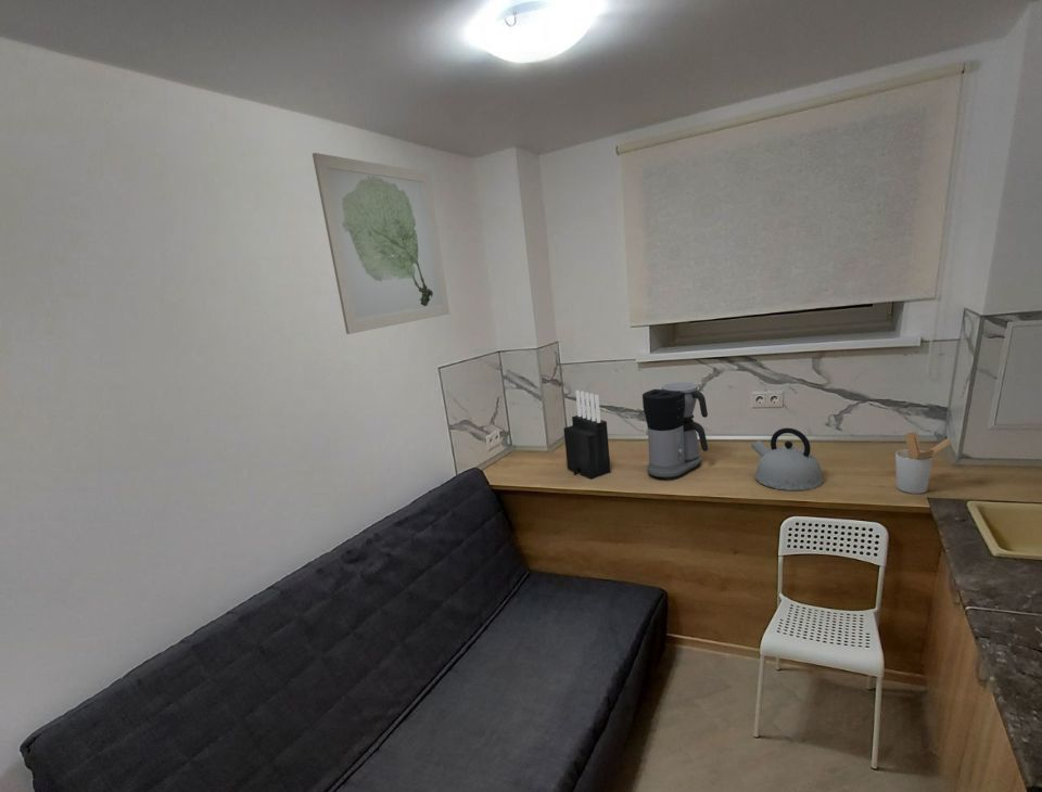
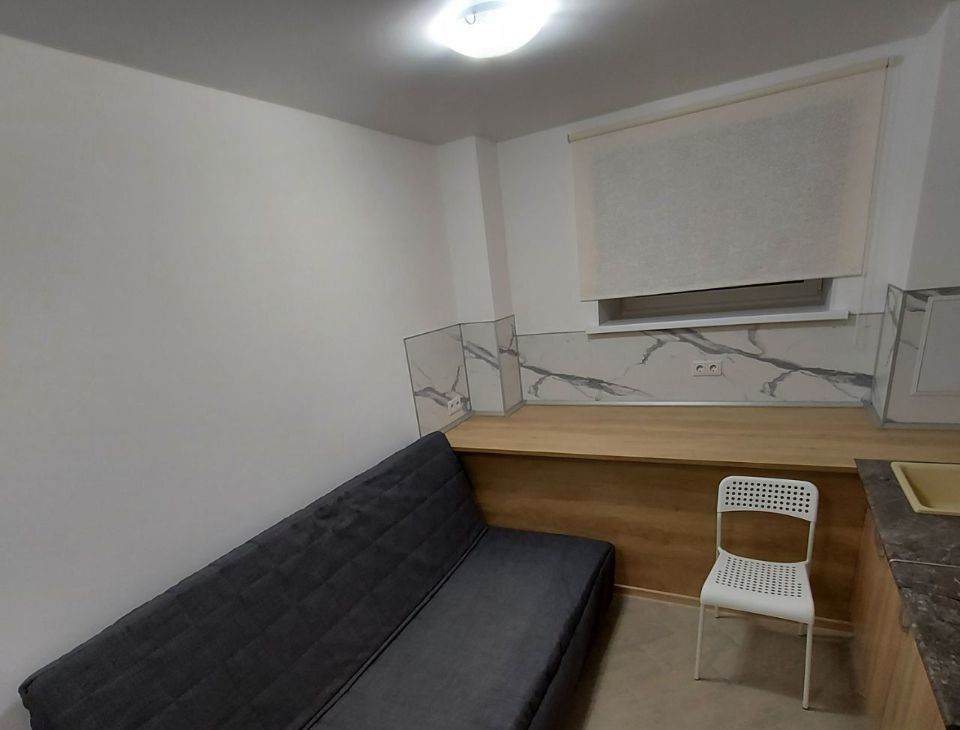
- knife block [562,389,612,481]
- kettle [750,426,825,491]
- wall art [312,152,450,335]
- coffee maker [641,382,709,482]
- utensil holder [894,431,952,495]
